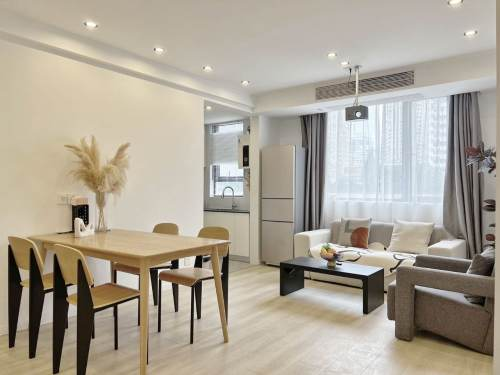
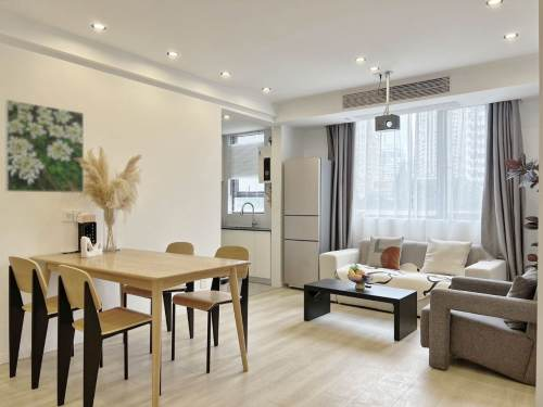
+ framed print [4,99,85,194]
